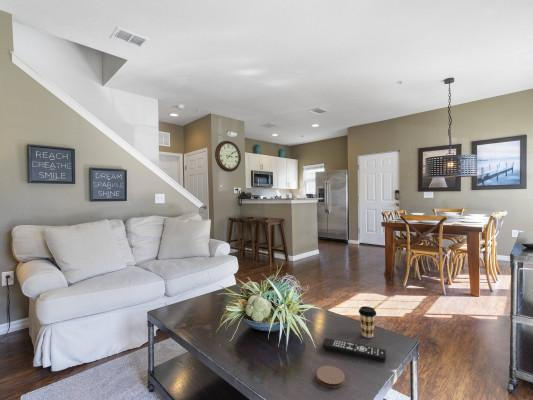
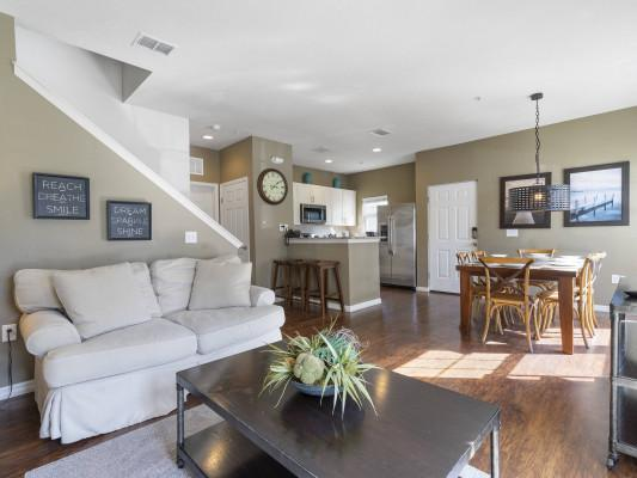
- remote control [321,337,387,363]
- coaster [316,365,346,389]
- coffee cup [358,305,377,339]
